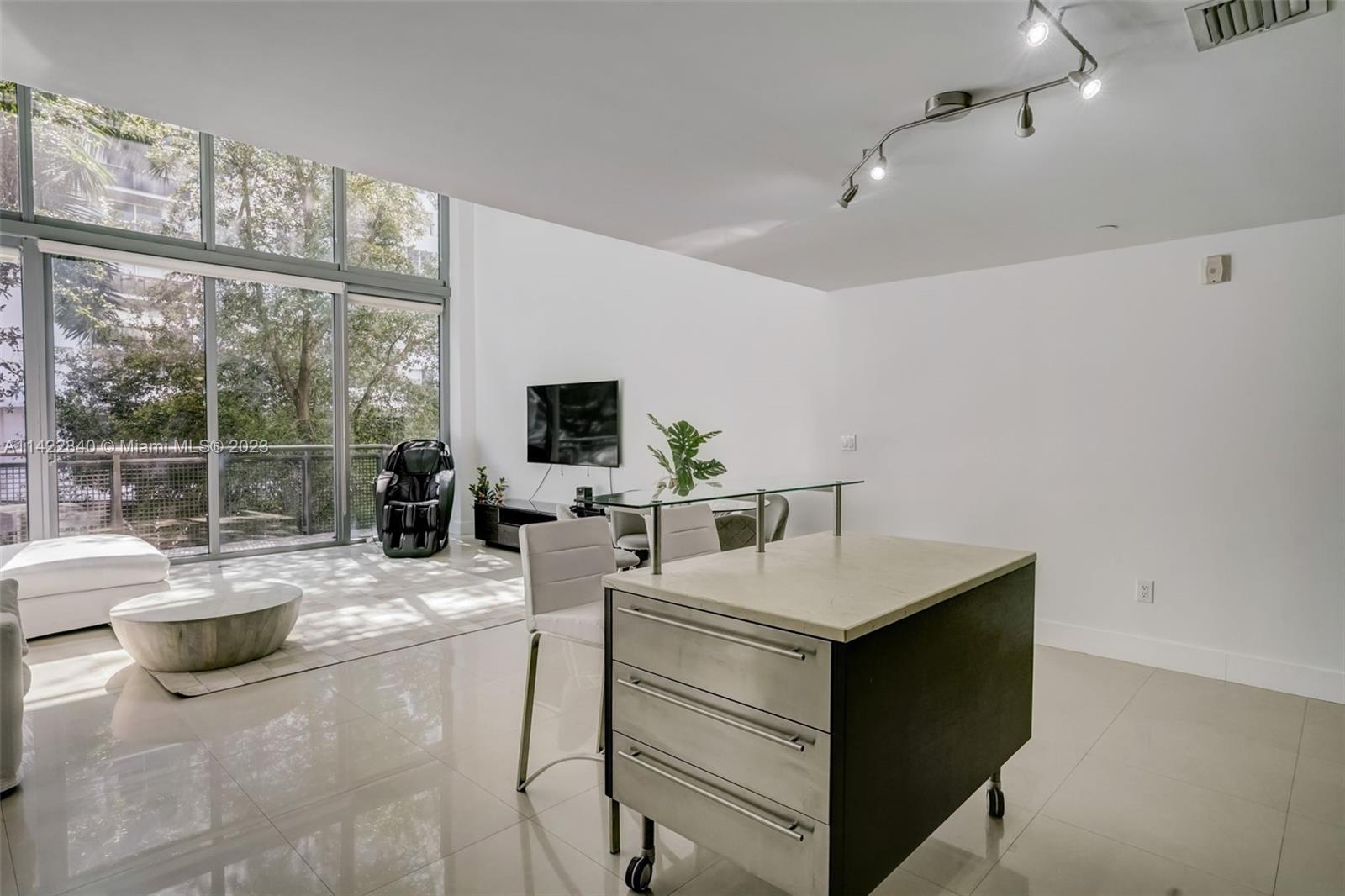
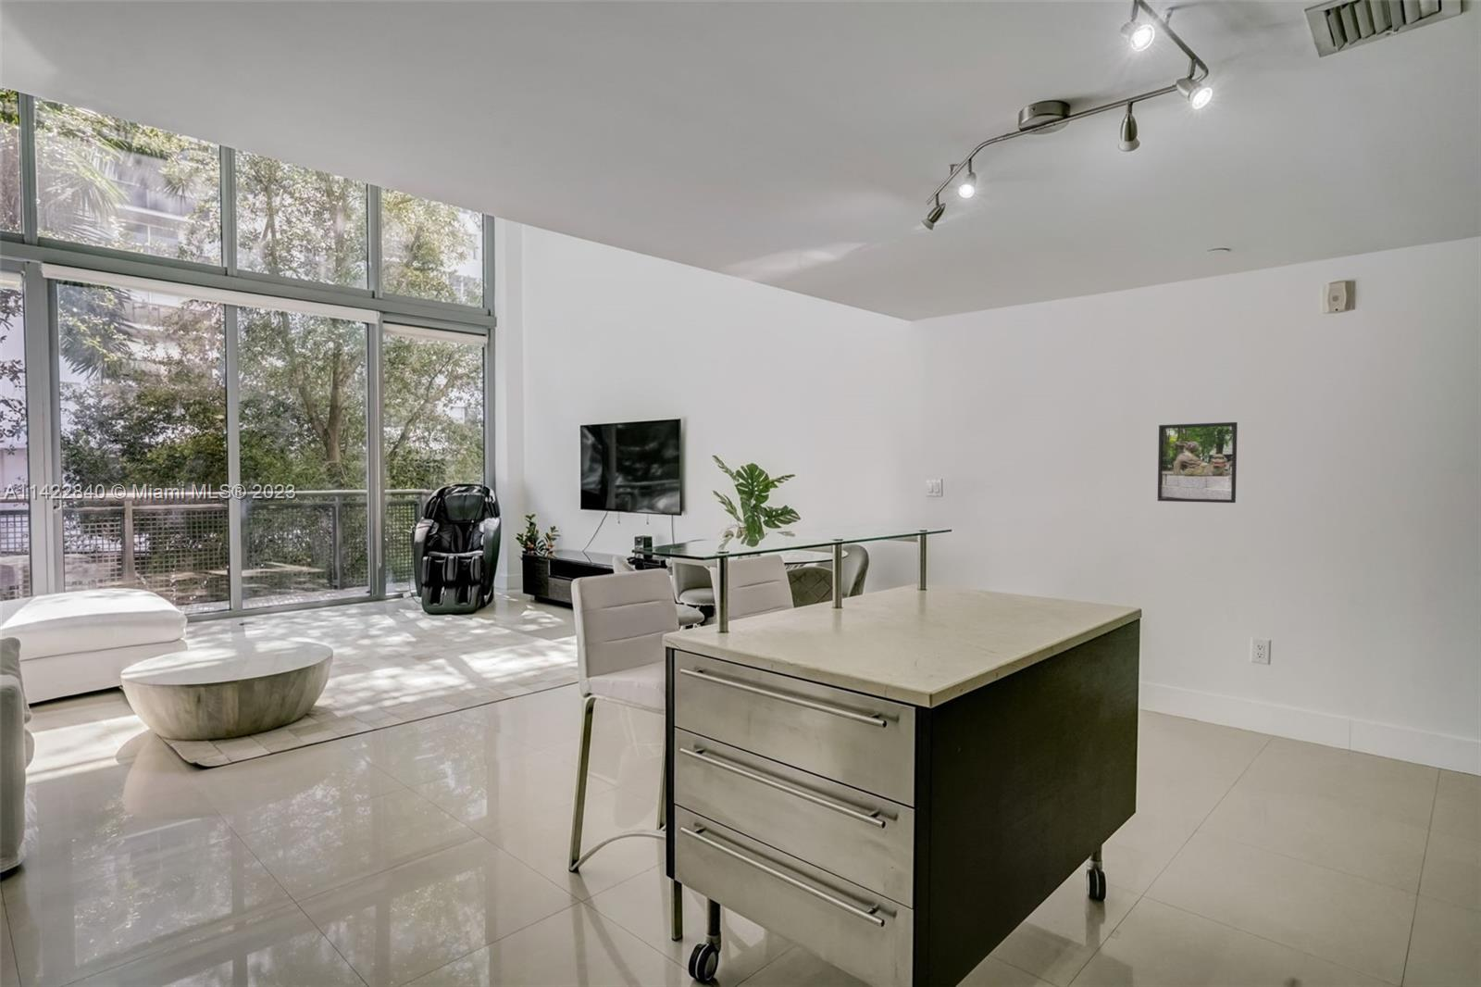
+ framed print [1157,421,1239,503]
